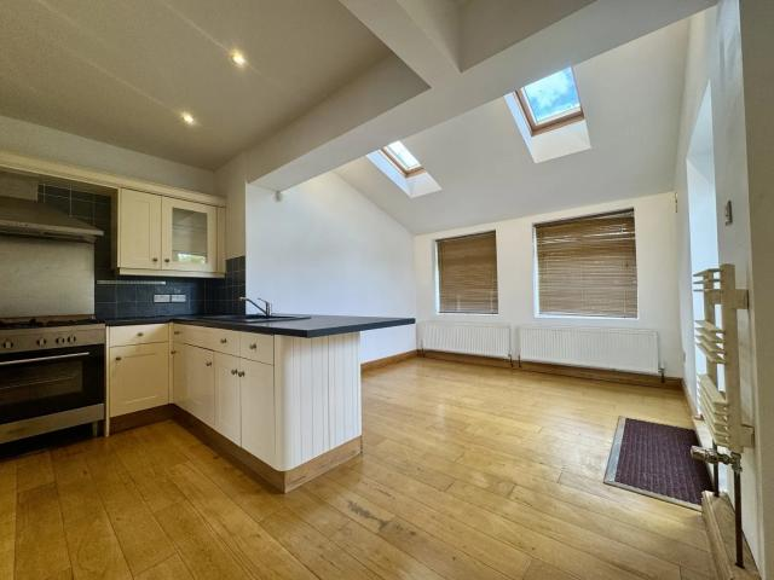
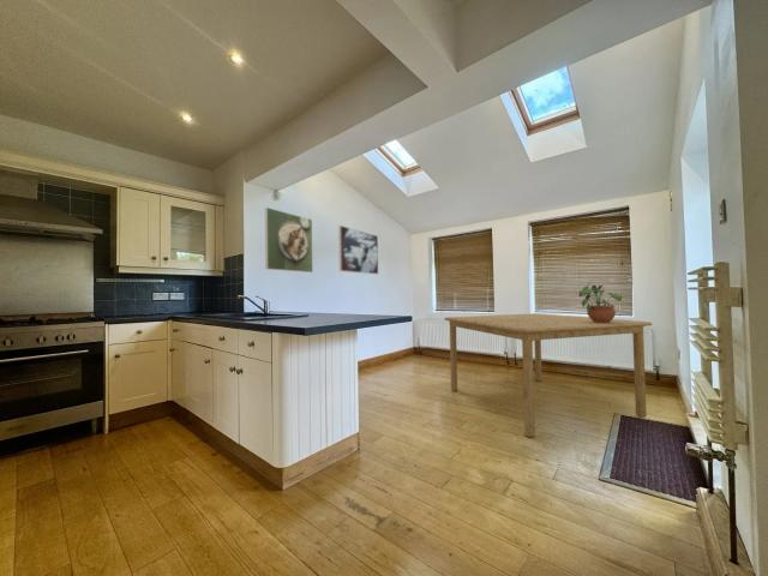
+ potted plant [575,281,623,323]
+ dining table [443,312,653,439]
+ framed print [264,206,314,274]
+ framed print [337,224,379,275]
